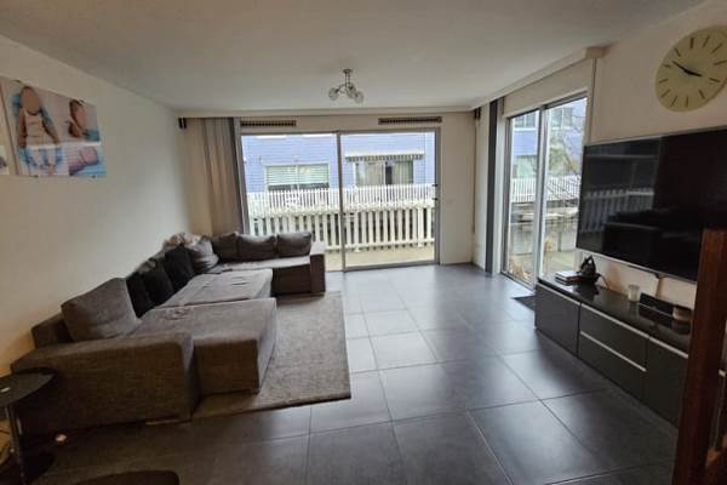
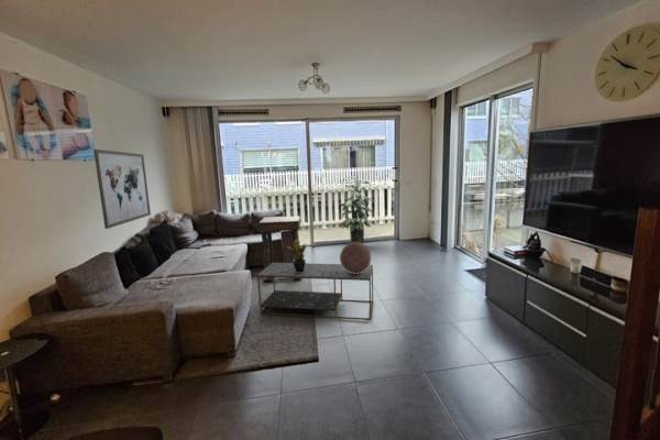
+ decorative sphere [339,242,372,274]
+ potted plant [286,240,309,273]
+ coffee table [256,262,374,321]
+ wall art [92,148,152,230]
+ side table [257,216,302,283]
+ indoor plant [338,175,374,244]
